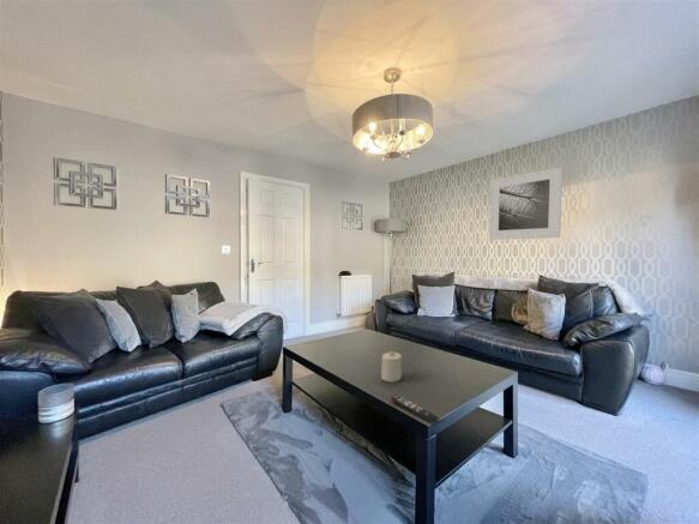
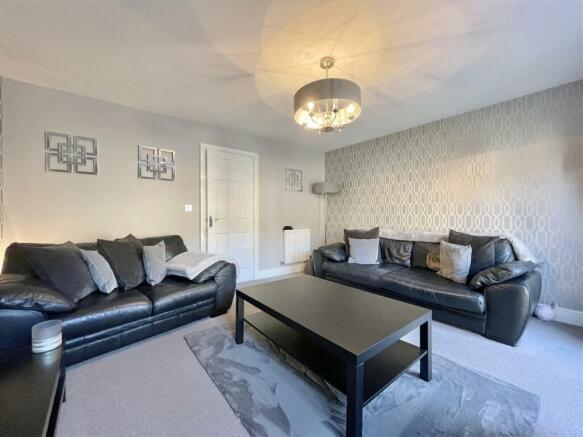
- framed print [488,165,564,241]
- remote control [390,394,440,424]
- candle [380,350,403,384]
